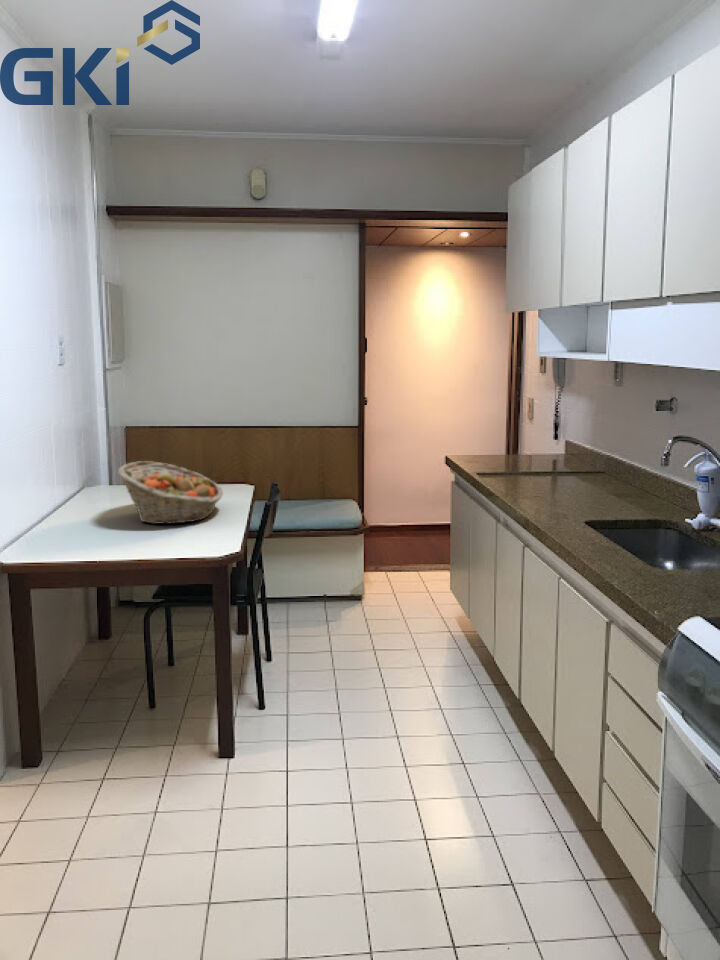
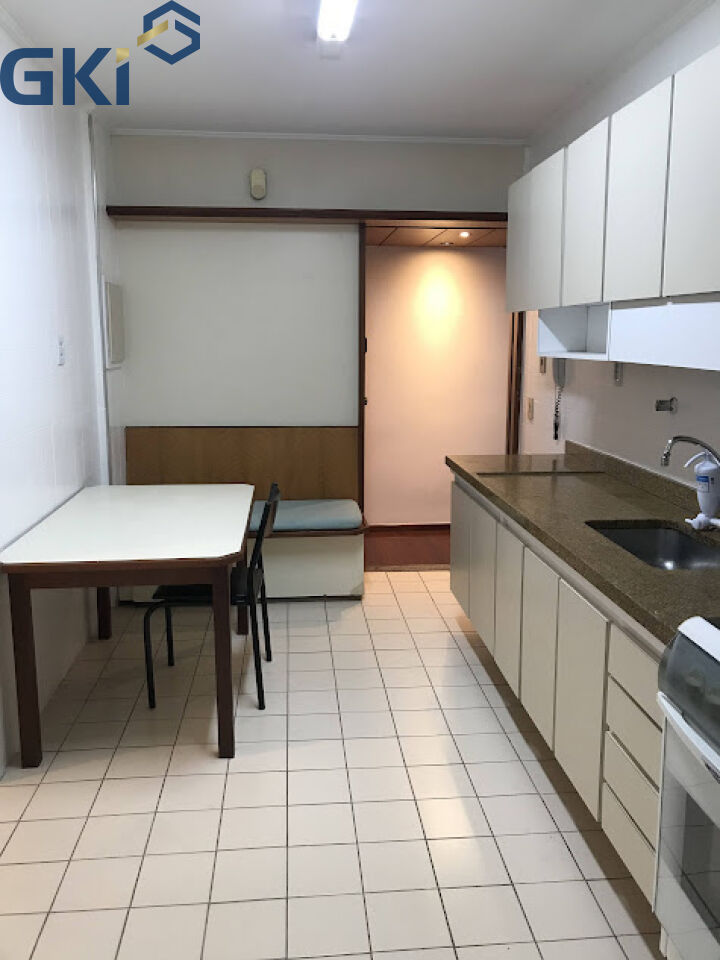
- fruit basket [117,460,224,525]
